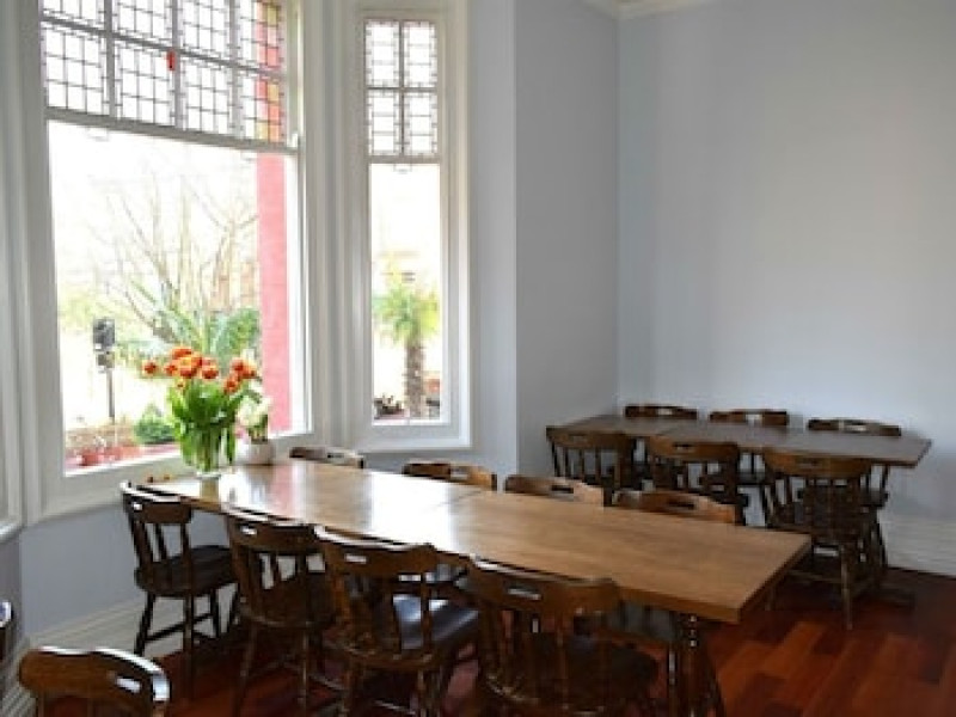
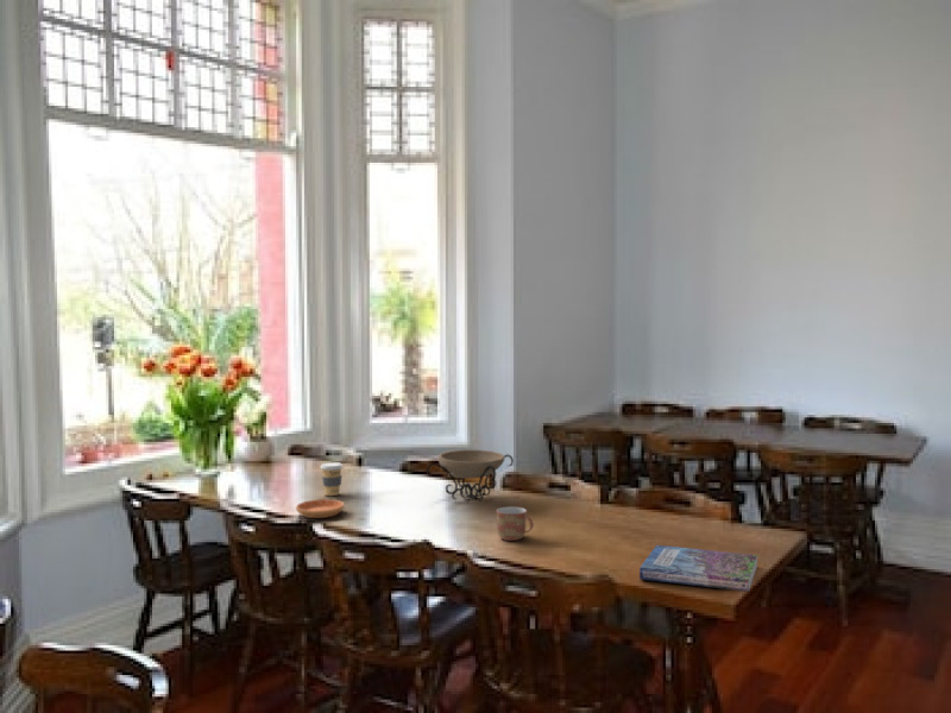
+ book [638,544,758,593]
+ decorative bowl [426,448,515,503]
+ coffee cup [319,461,345,497]
+ saucer [295,498,346,519]
+ mug [495,505,535,542]
